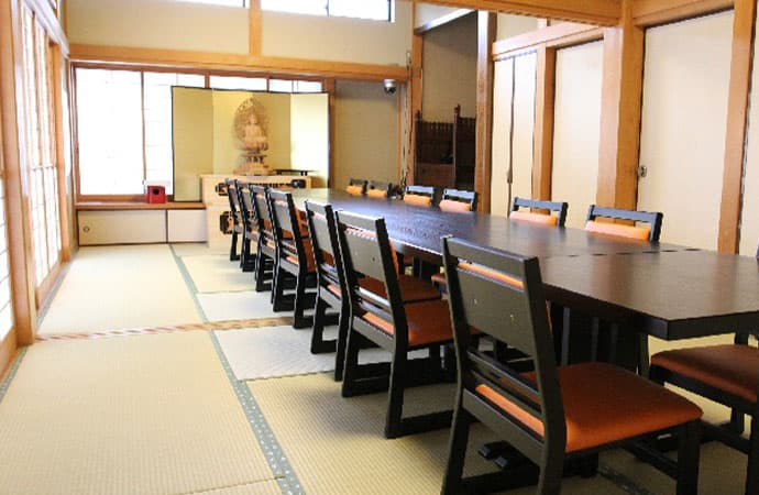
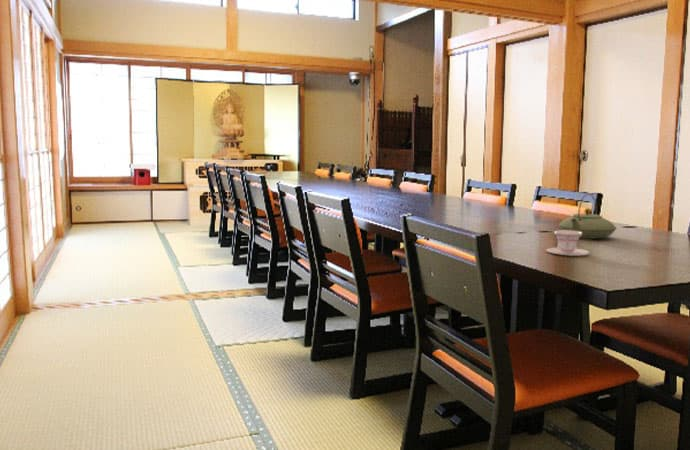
+ teapot [557,193,617,239]
+ teacup [545,229,590,257]
